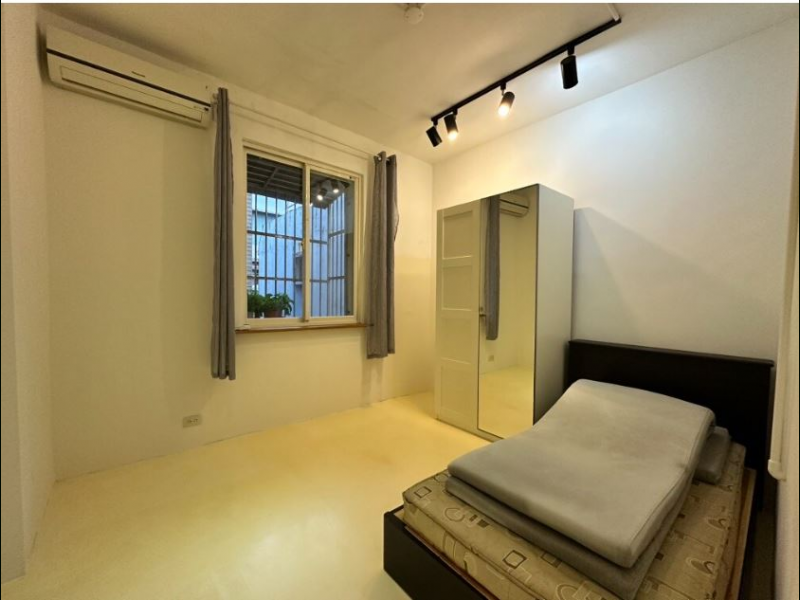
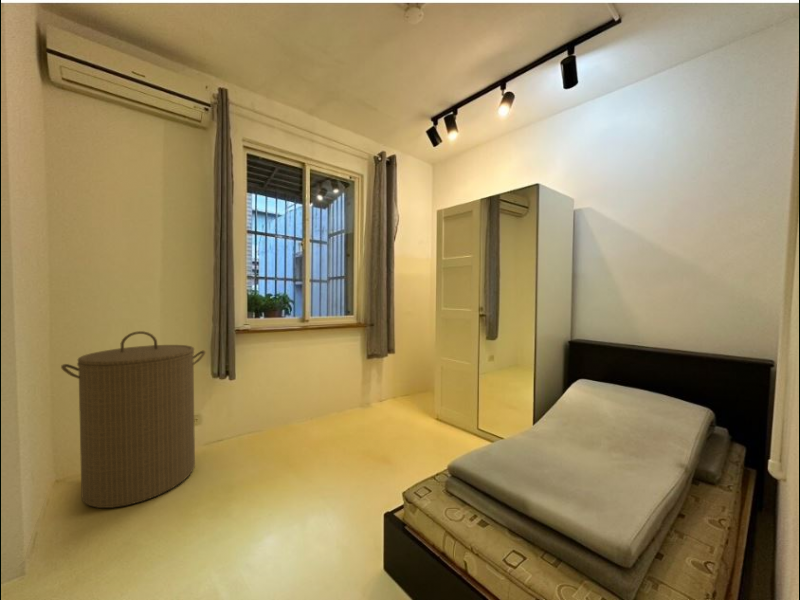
+ laundry hamper [60,330,207,509]
